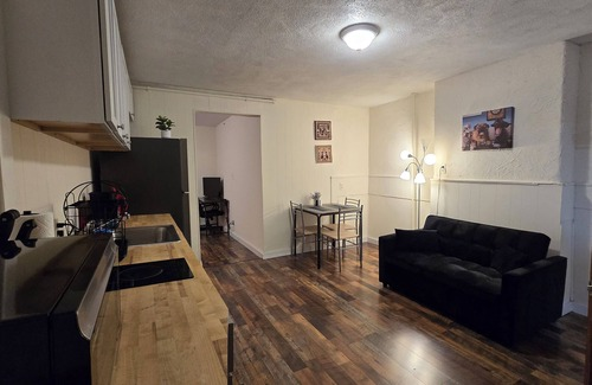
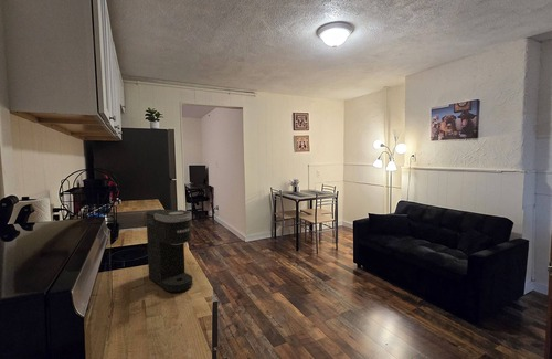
+ coffee maker [145,209,193,293]
